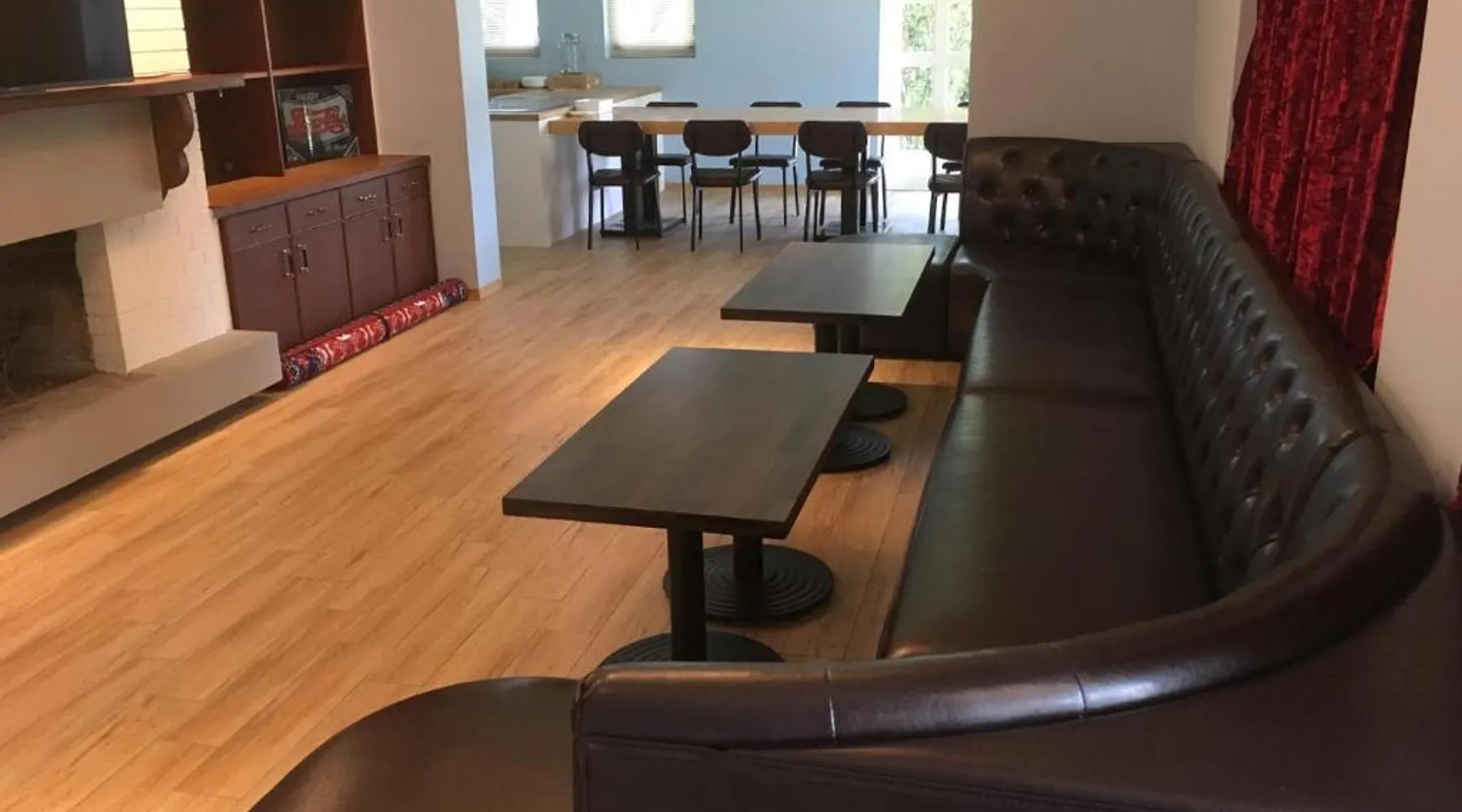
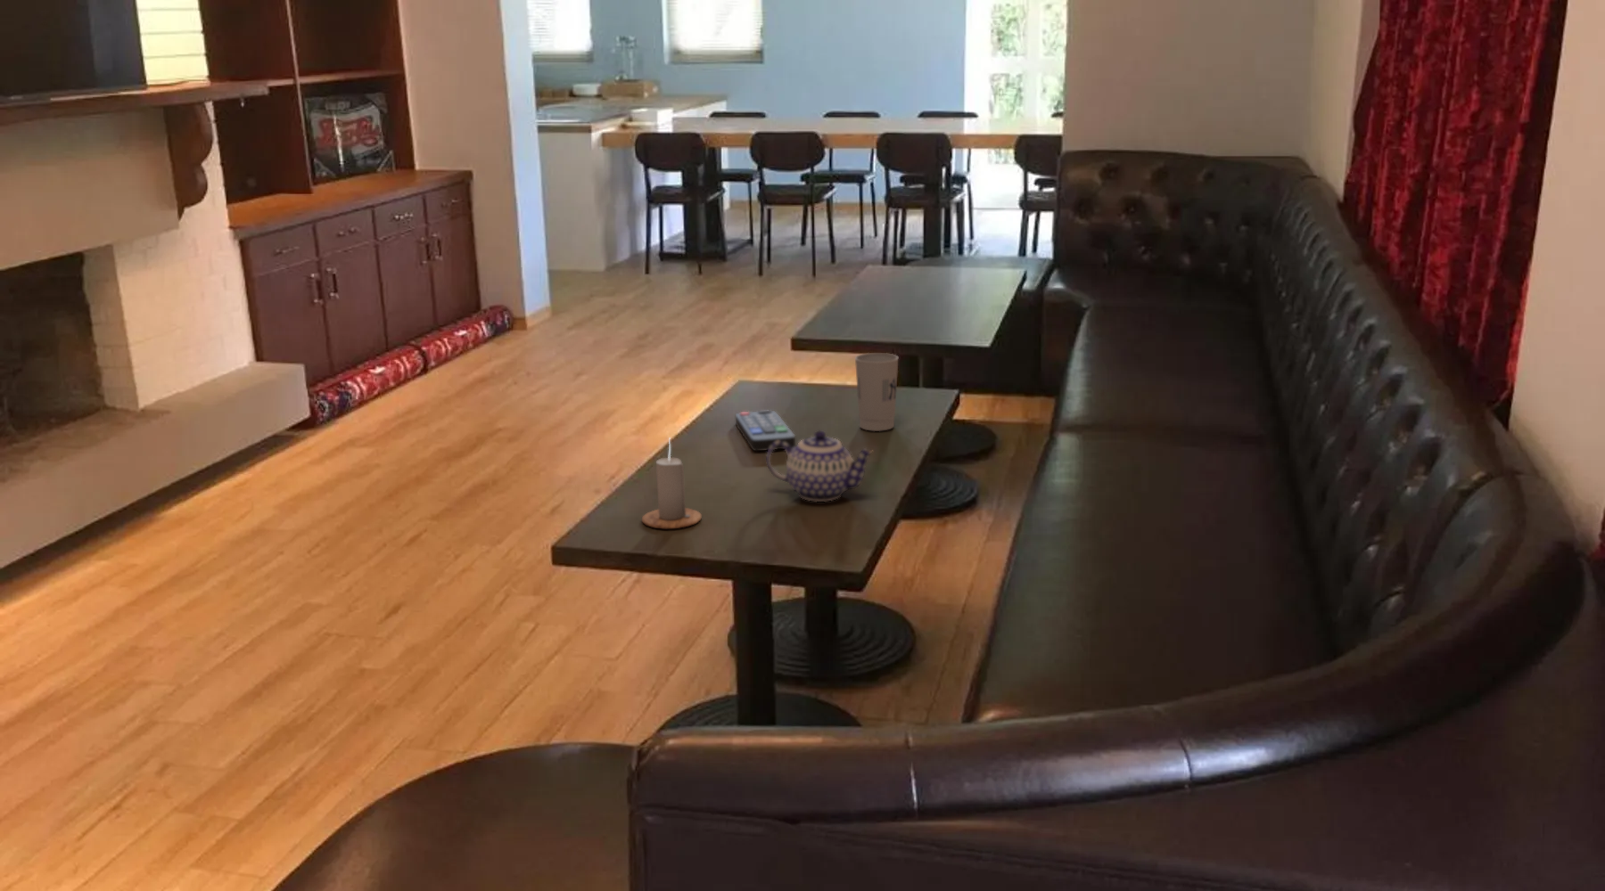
+ cup [854,352,900,432]
+ teapot [765,429,874,503]
+ candle [641,439,702,529]
+ remote control [734,409,796,452]
